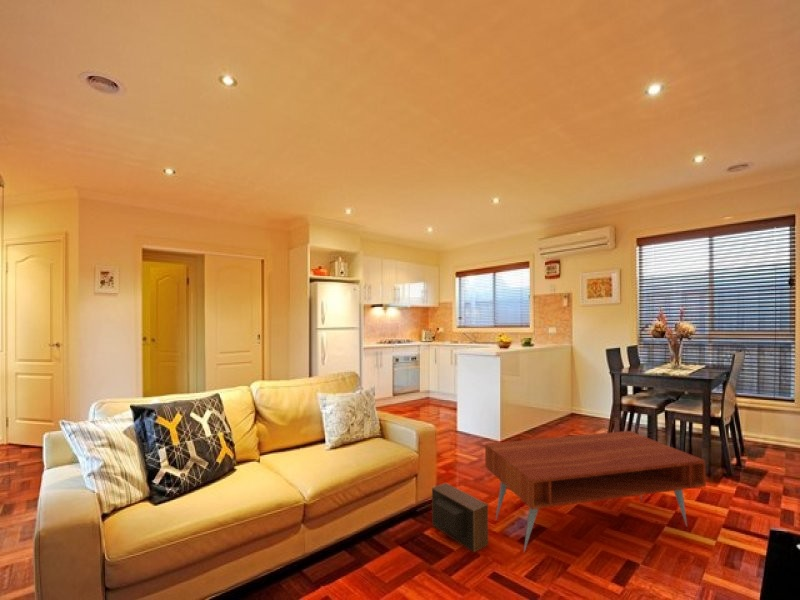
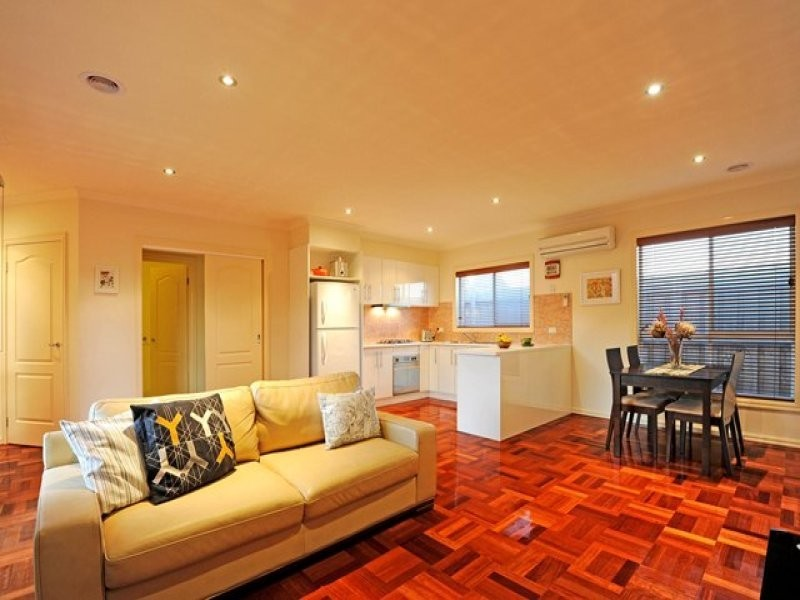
- coffee table [484,430,707,553]
- speaker [431,482,489,553]
